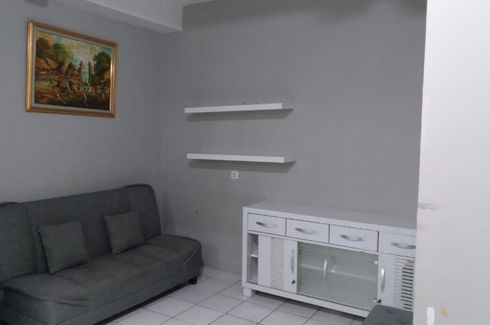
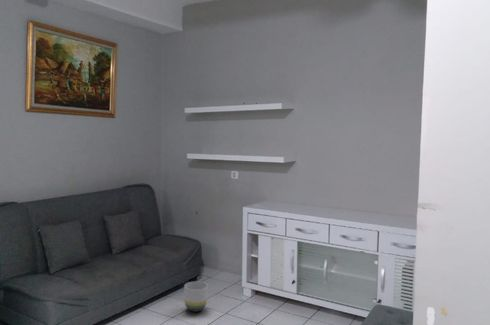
+ planter [183,280,209,313]
